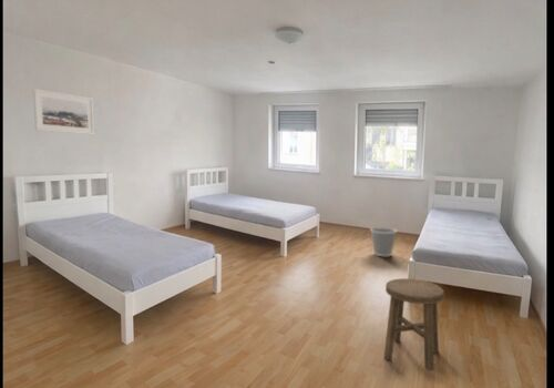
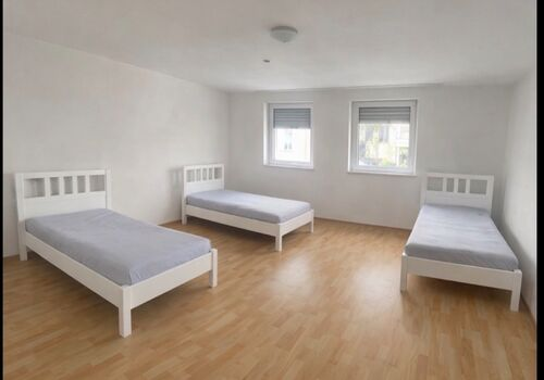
- stool [383,277,445,372]
- wastebasket [369,226,398,257]
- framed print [32,88,95,136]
